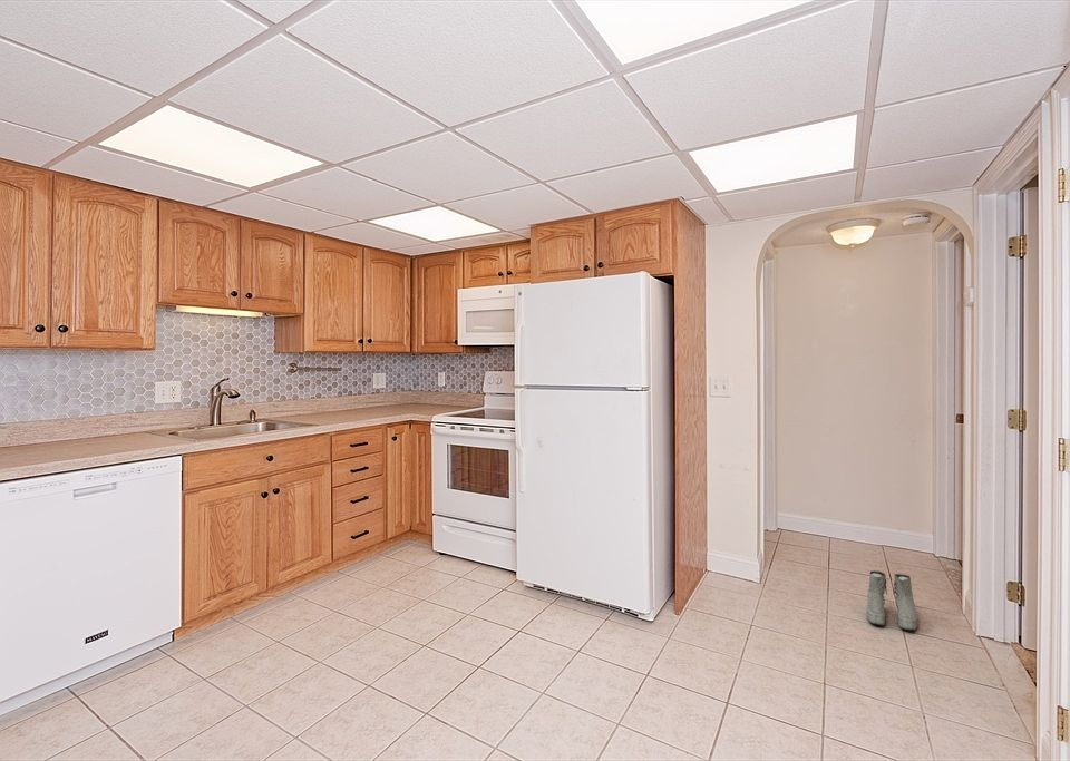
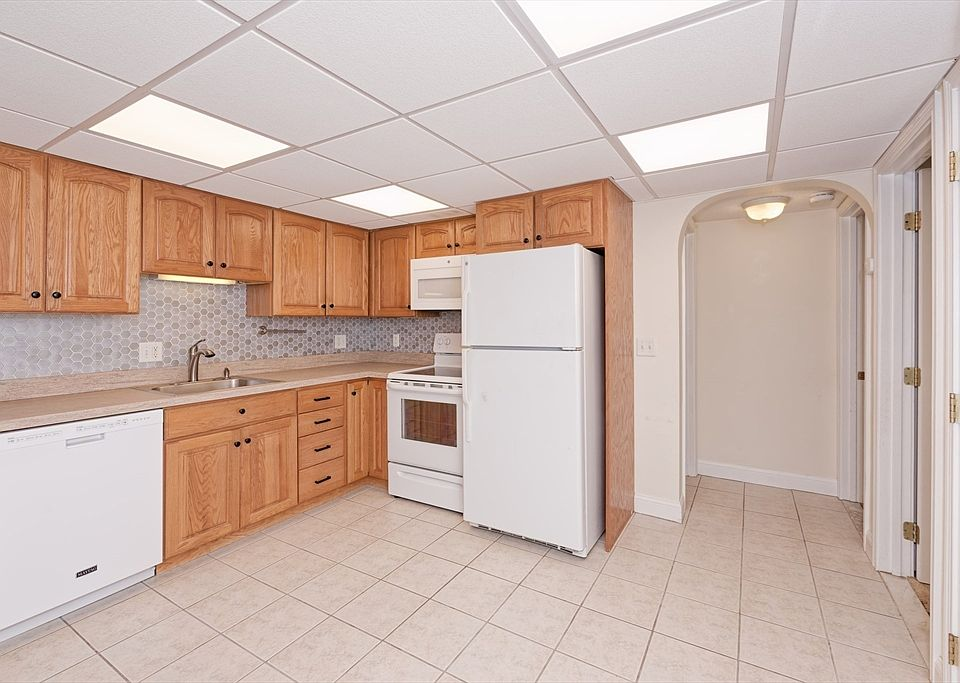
- boots [865,569,918,632]
